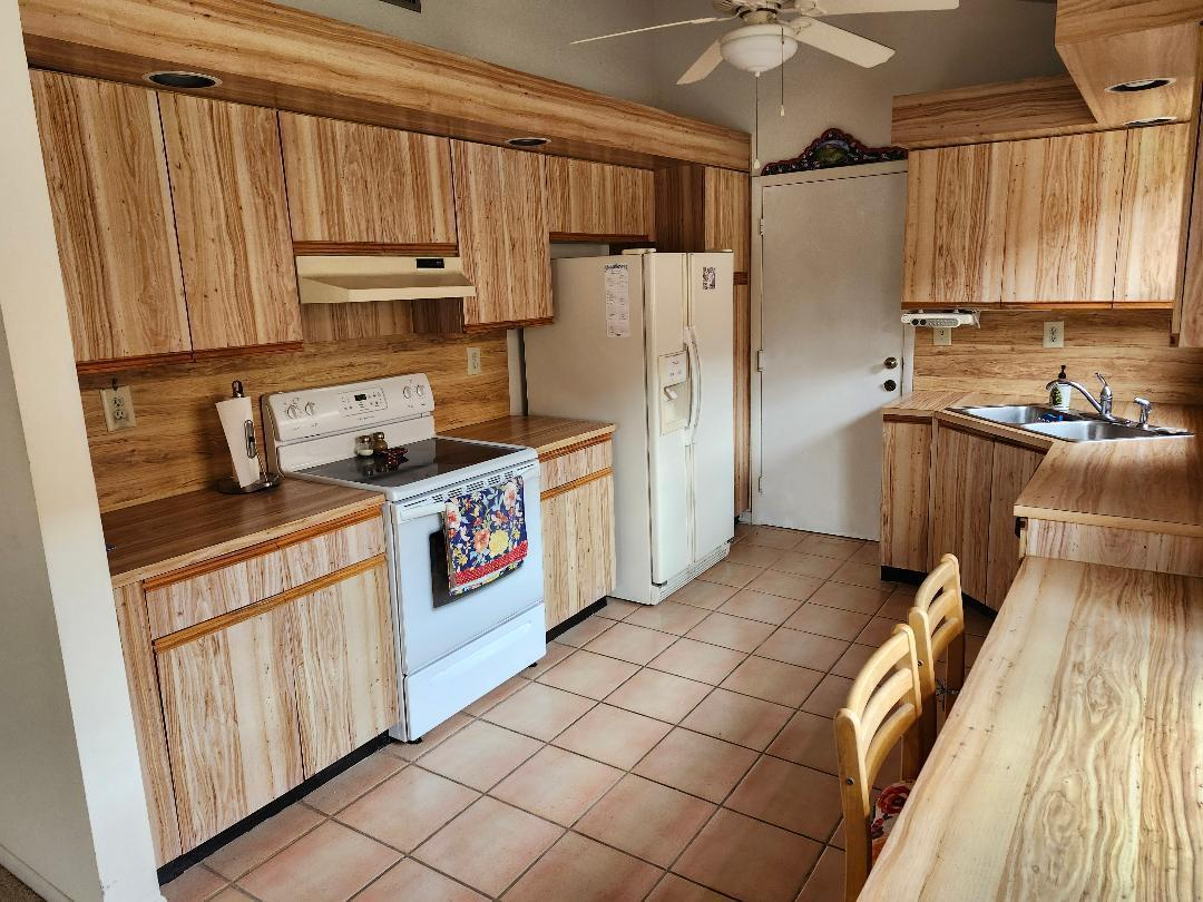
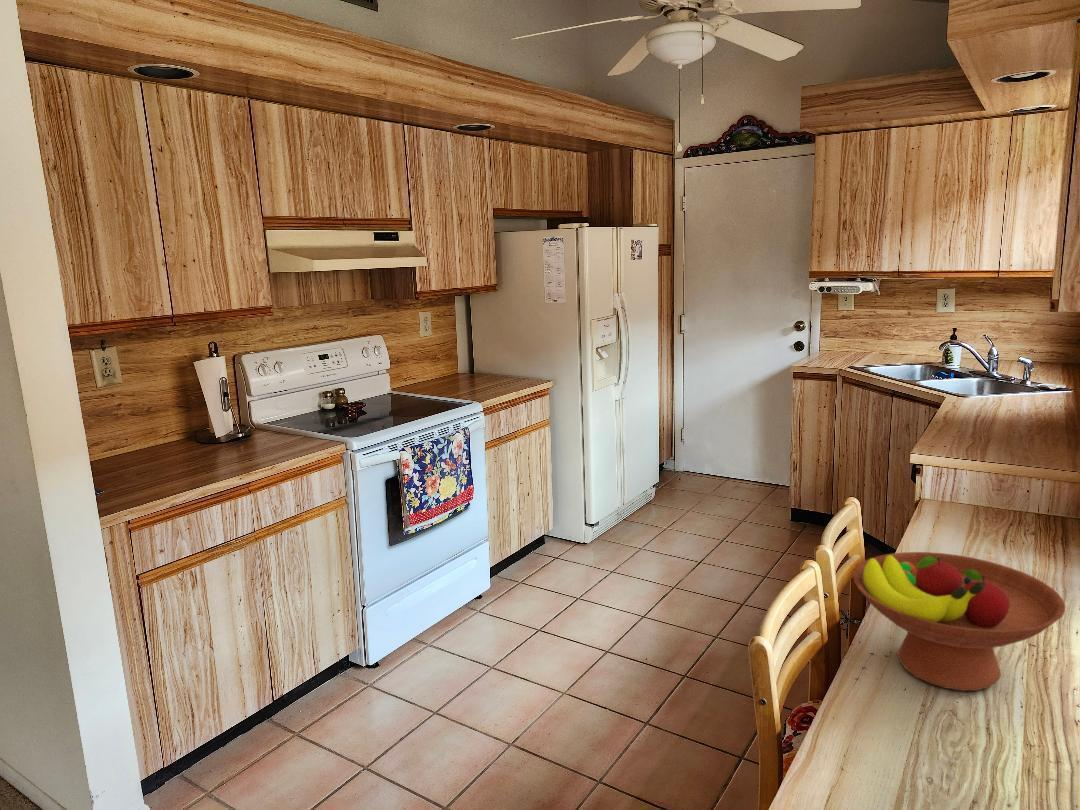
+ fruit bowl [852,551,1066,692]
